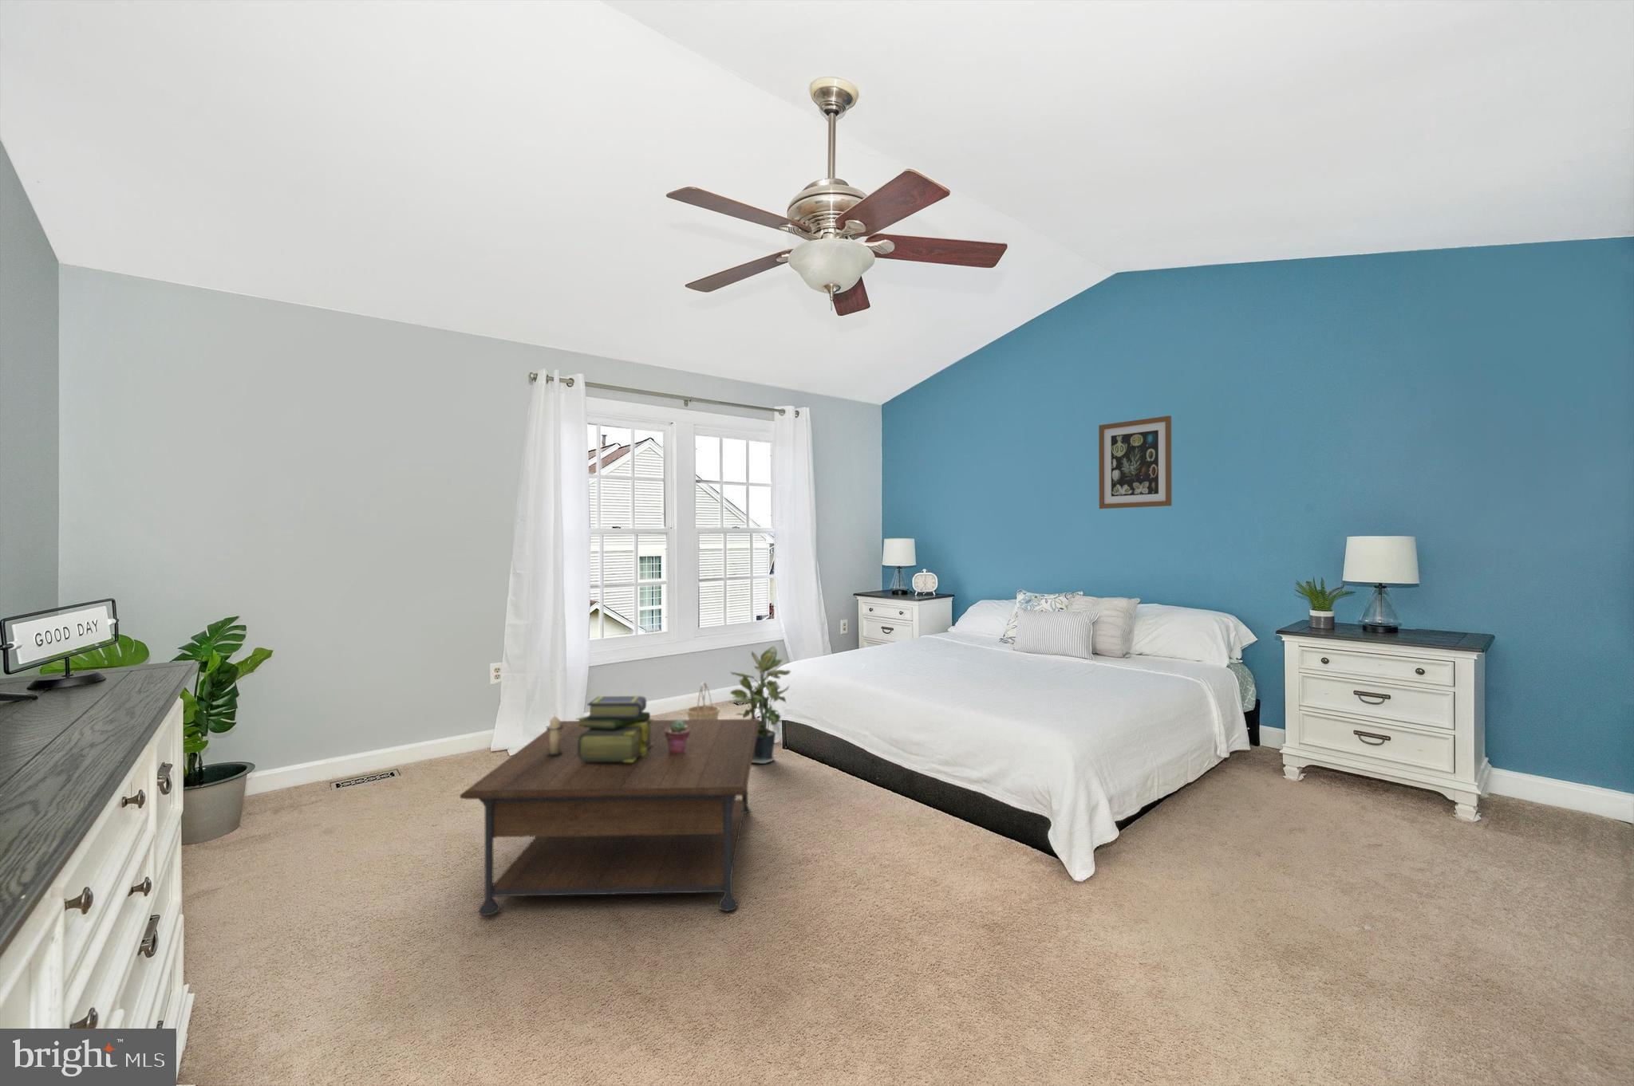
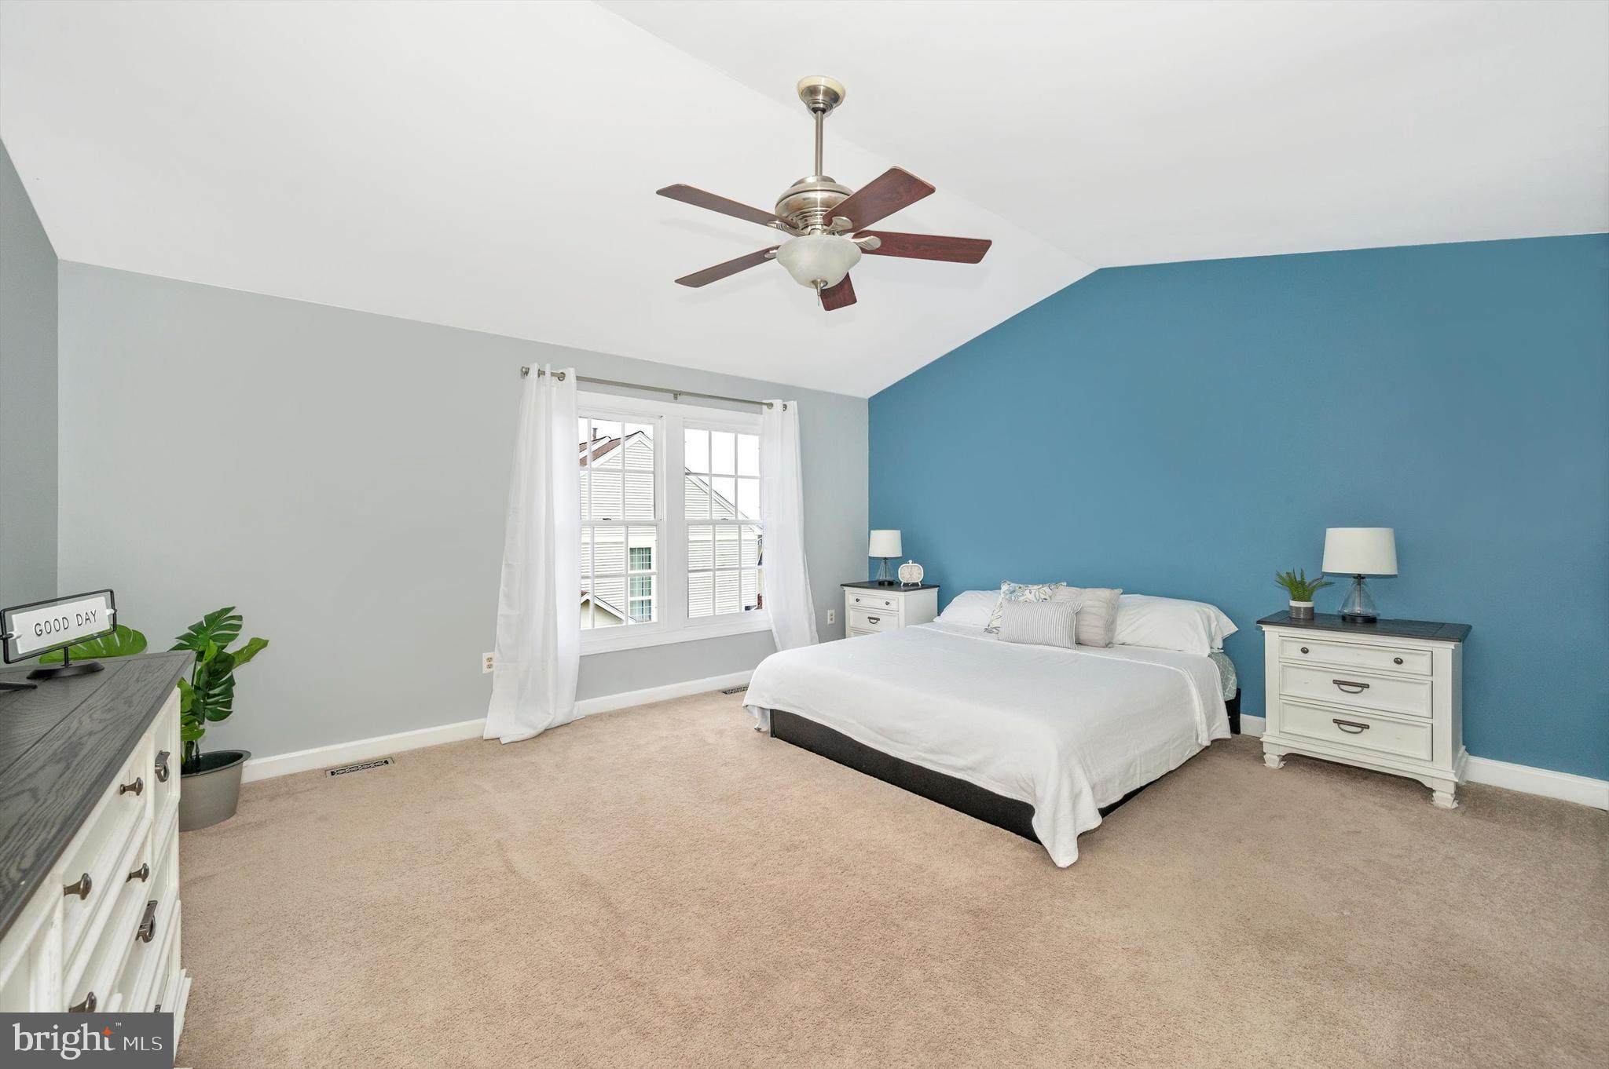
- candle [545,714,564,756]
- coffee table [458,719,760,916]
- wall art [1098,415,1173,509]
- stack of books [576,696,655,762]
- basket [685,681,720,720]
- potted plant [730,645,792,765]
- potted succulent [665,719,690,754]
